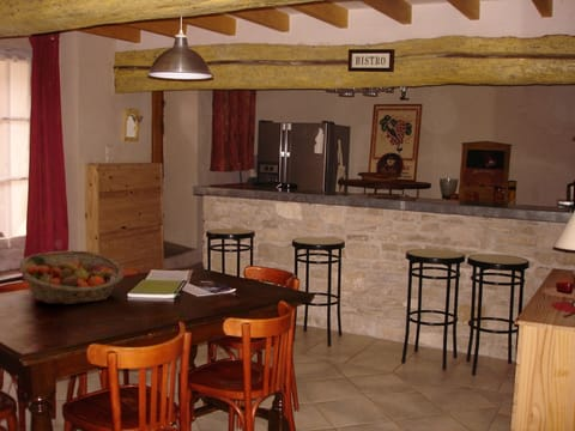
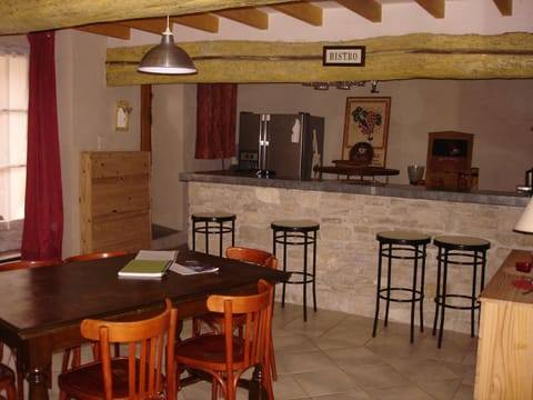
- fruit basket [18,249,125,305]
